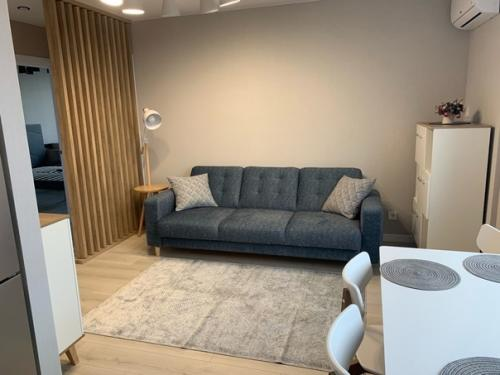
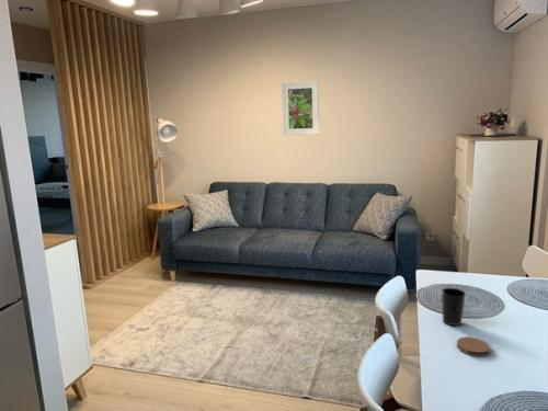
+ cup [441,287,467,327]
+ coaster [456,335,491,357]
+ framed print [281,80,320,137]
